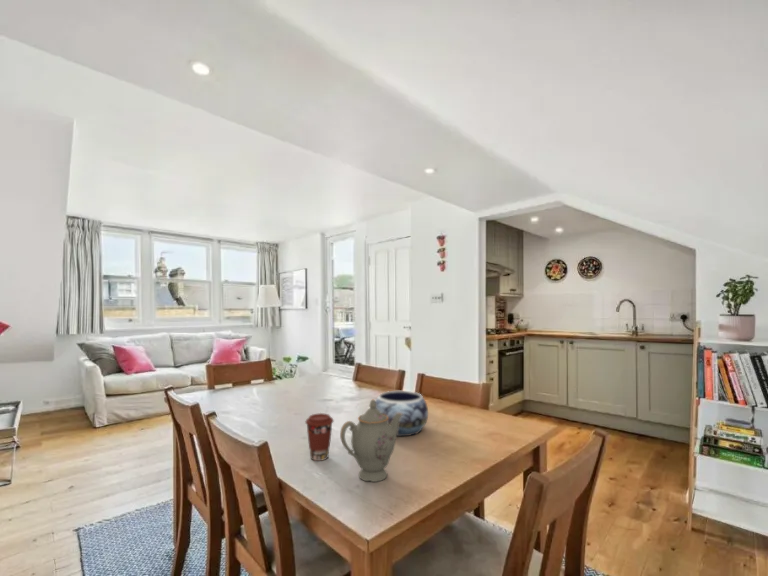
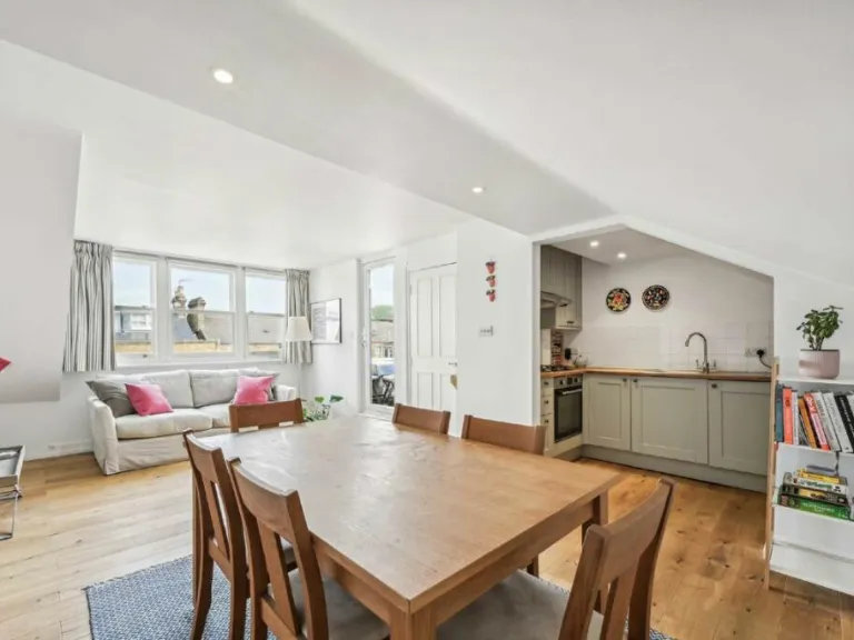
- coffee cup [304,412,335,462]
- decorative bowl [375,390,429,437]
- chinaware [339,399,403,483]
